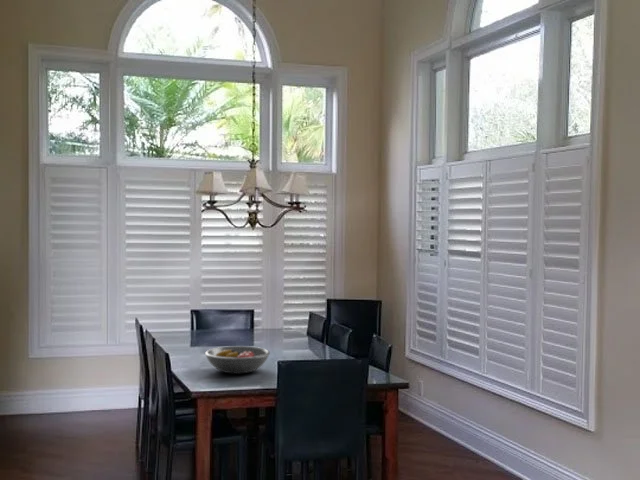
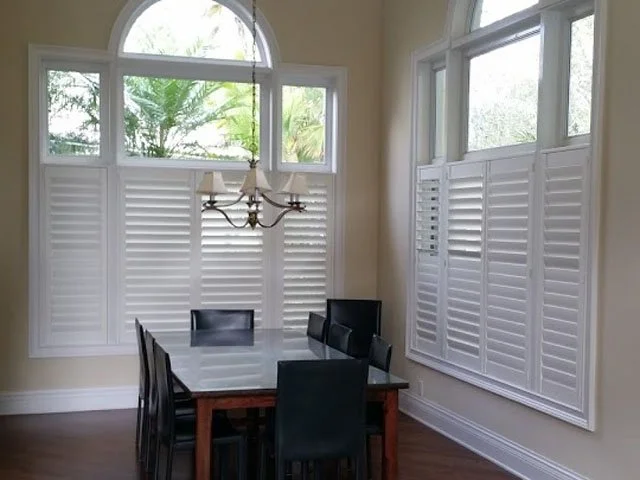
- fruit bowl [204,345,271,375]
